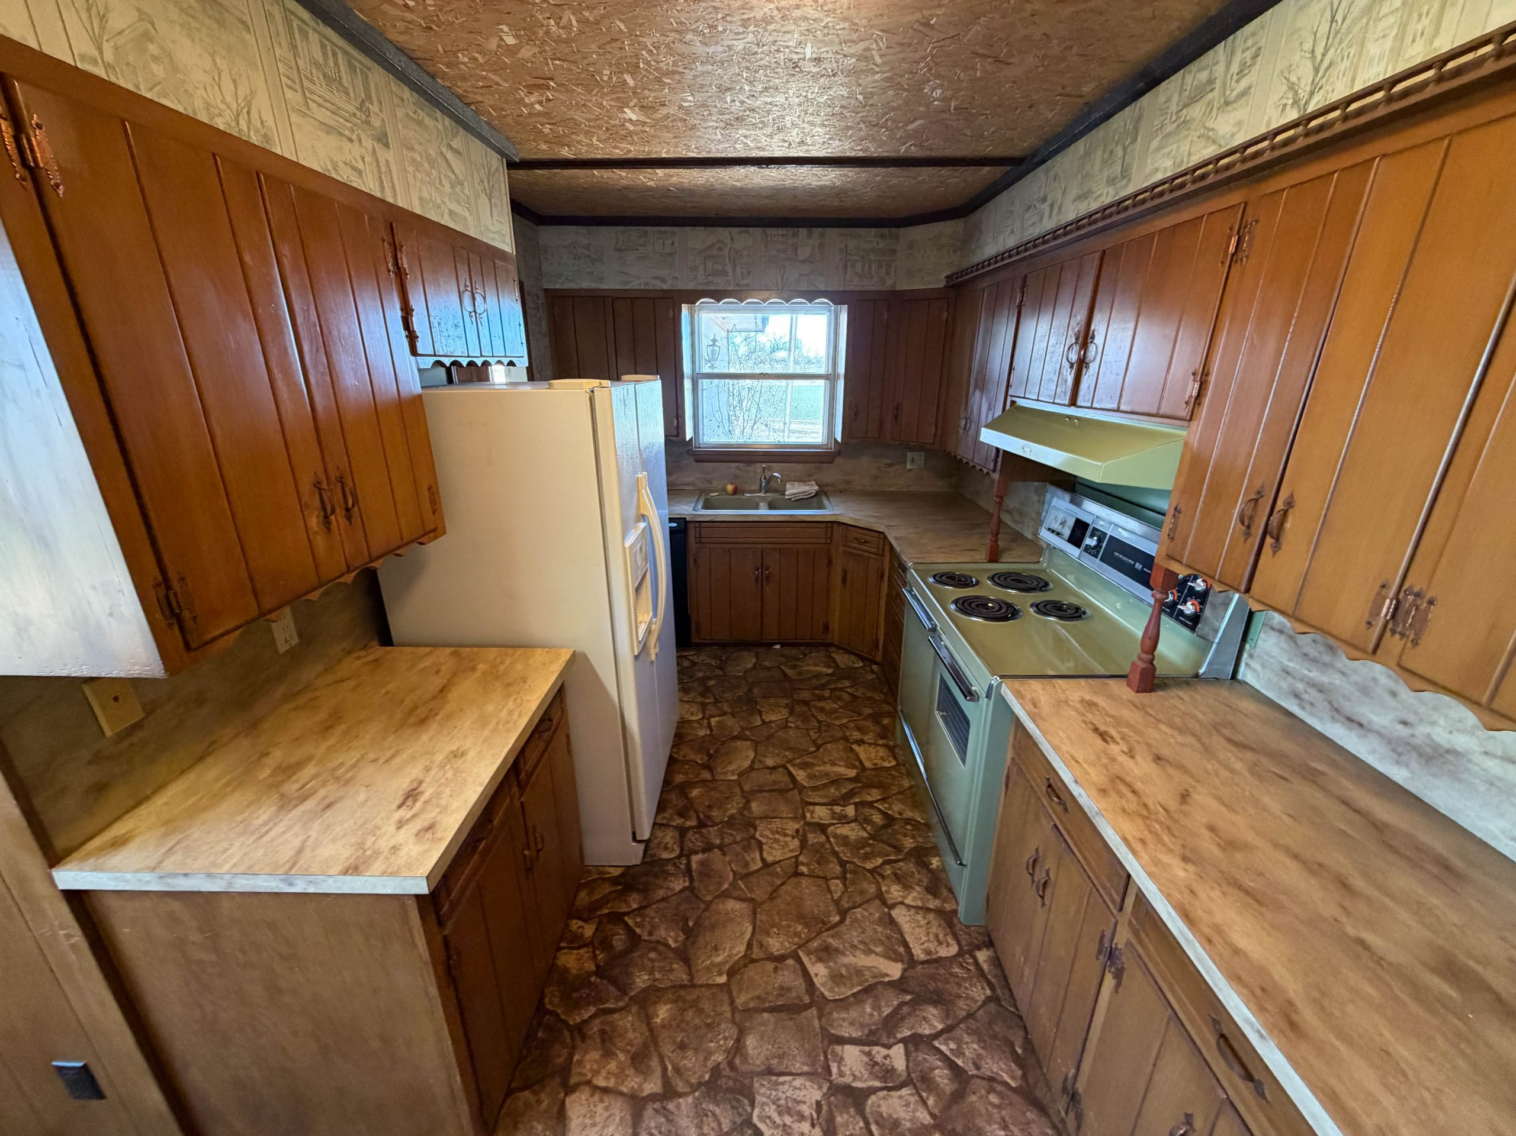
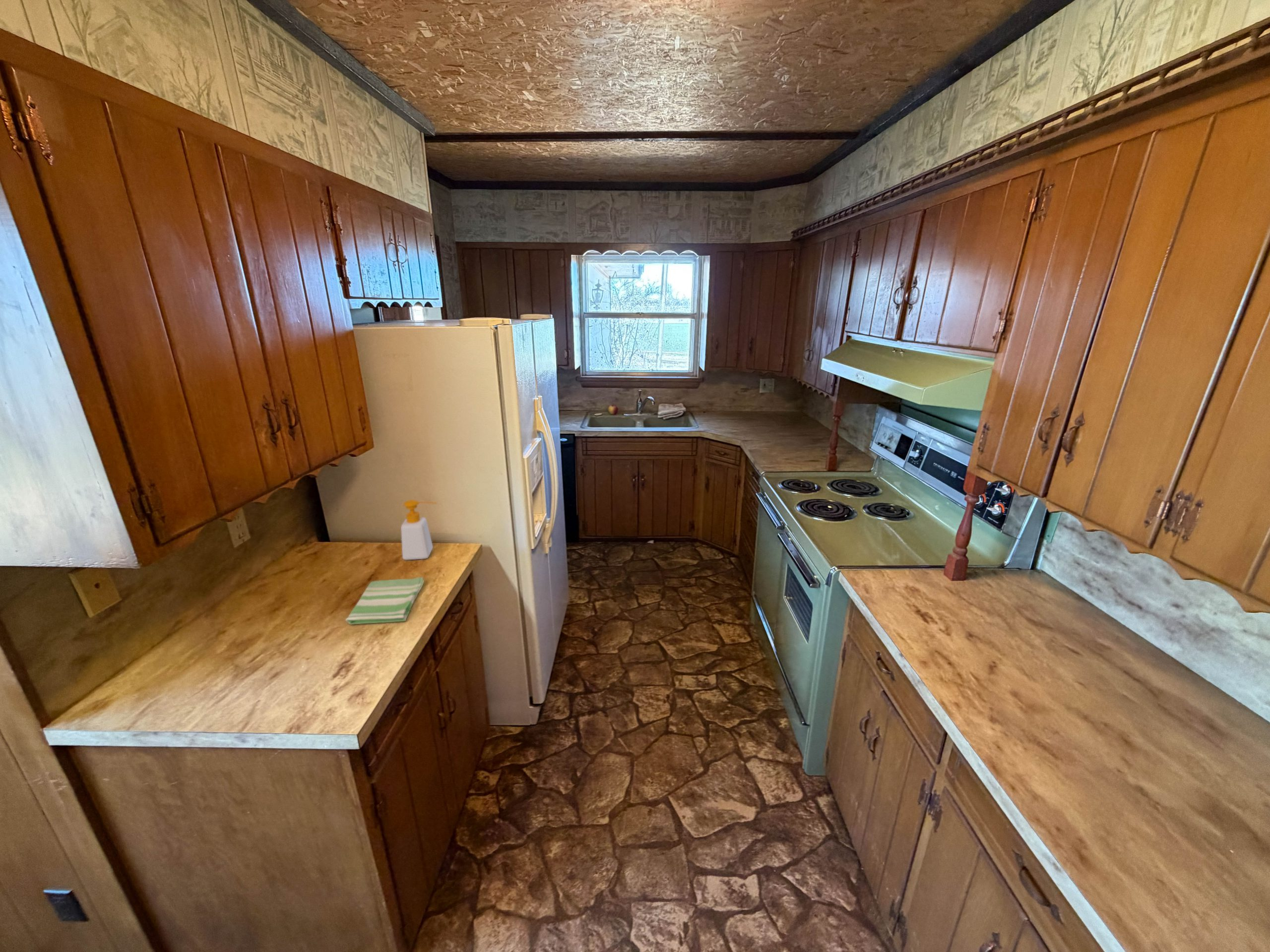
+ soap bottle [400,499,438,560]
+ dish towel [345,577,425,625]
